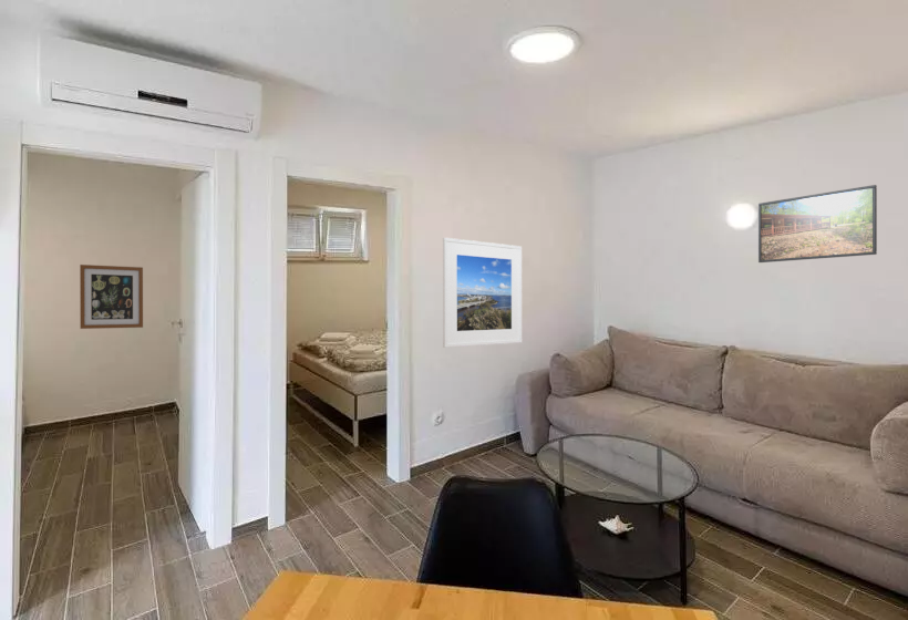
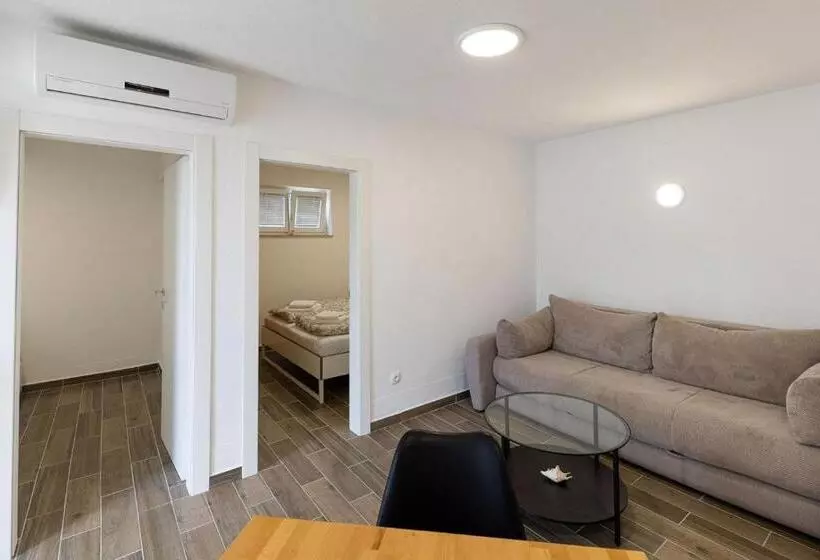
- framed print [757,184,878,264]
- wall art [79,264,144,330]
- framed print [442,237,523,349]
